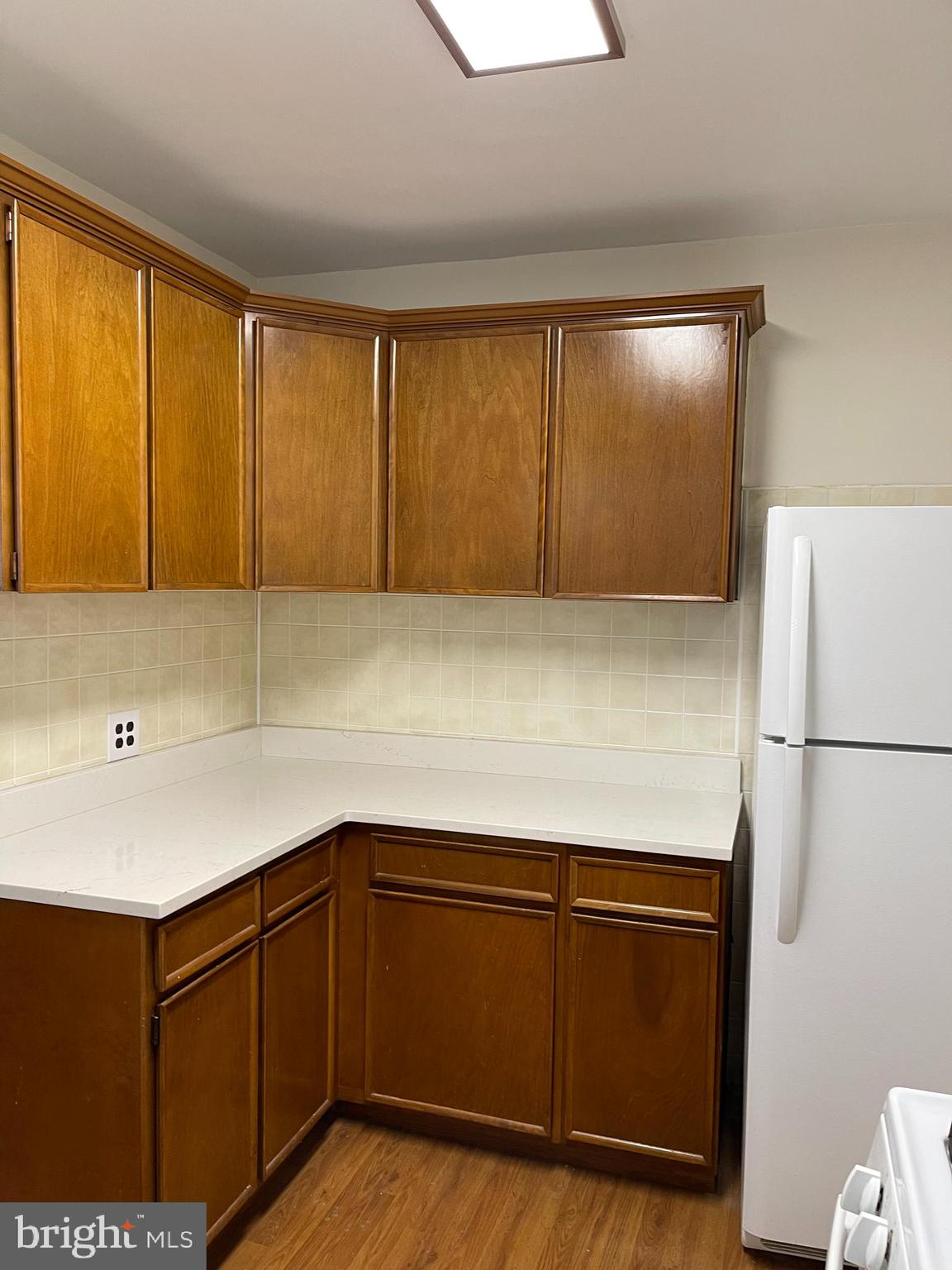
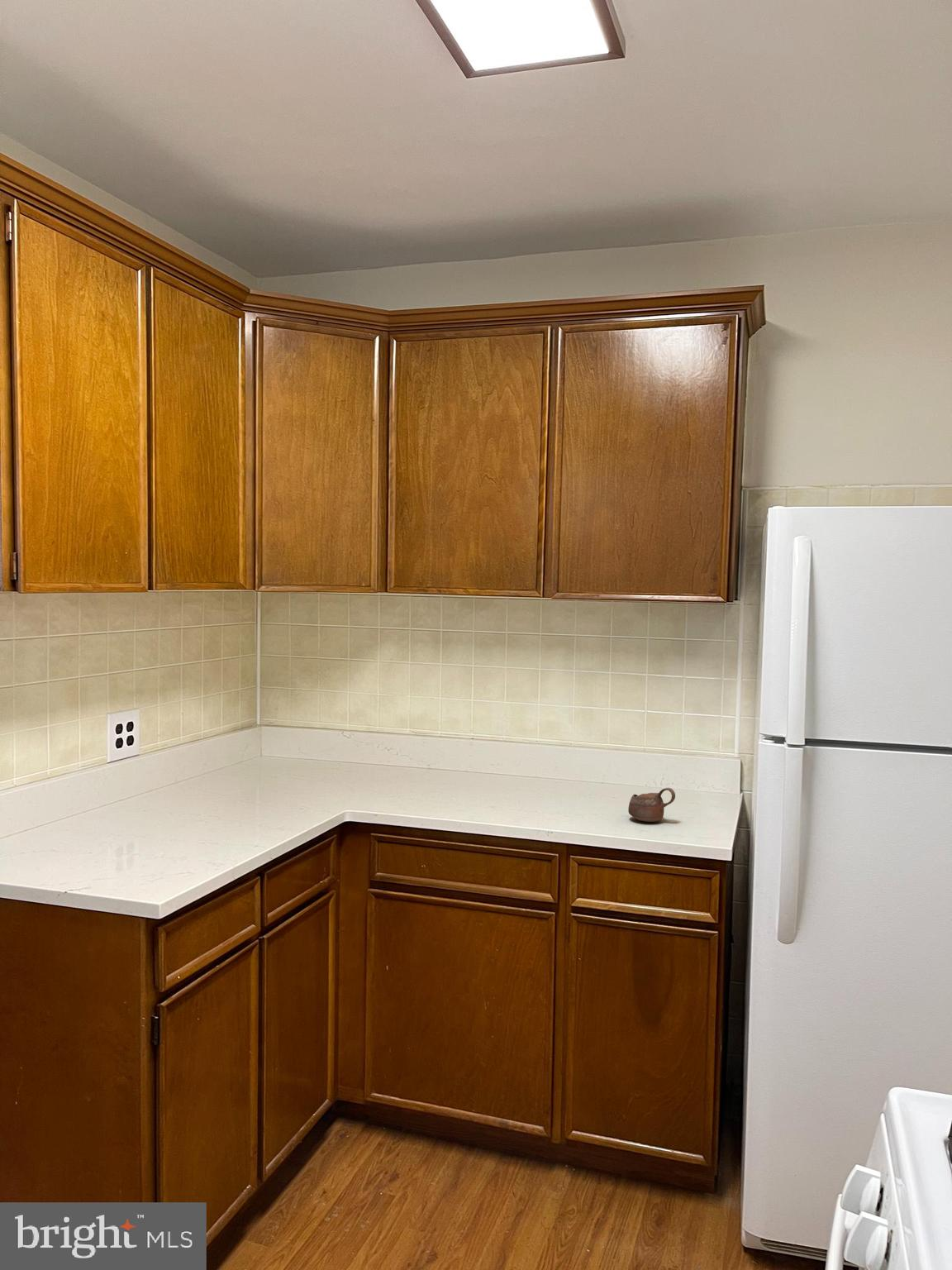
+ cup [627,787,676,823]
